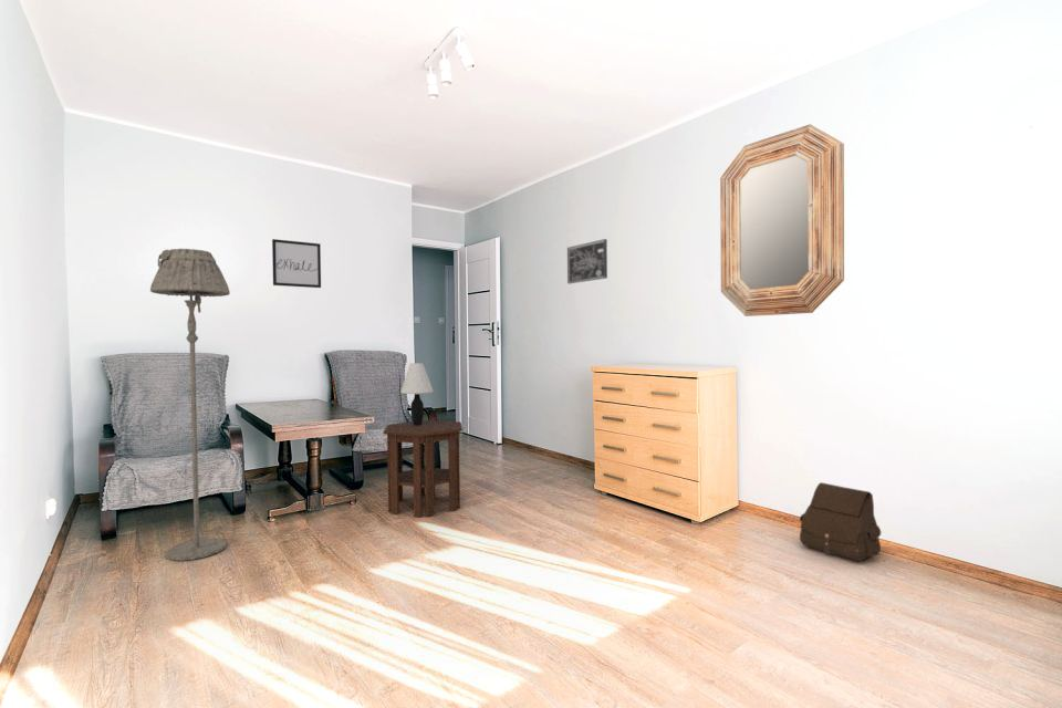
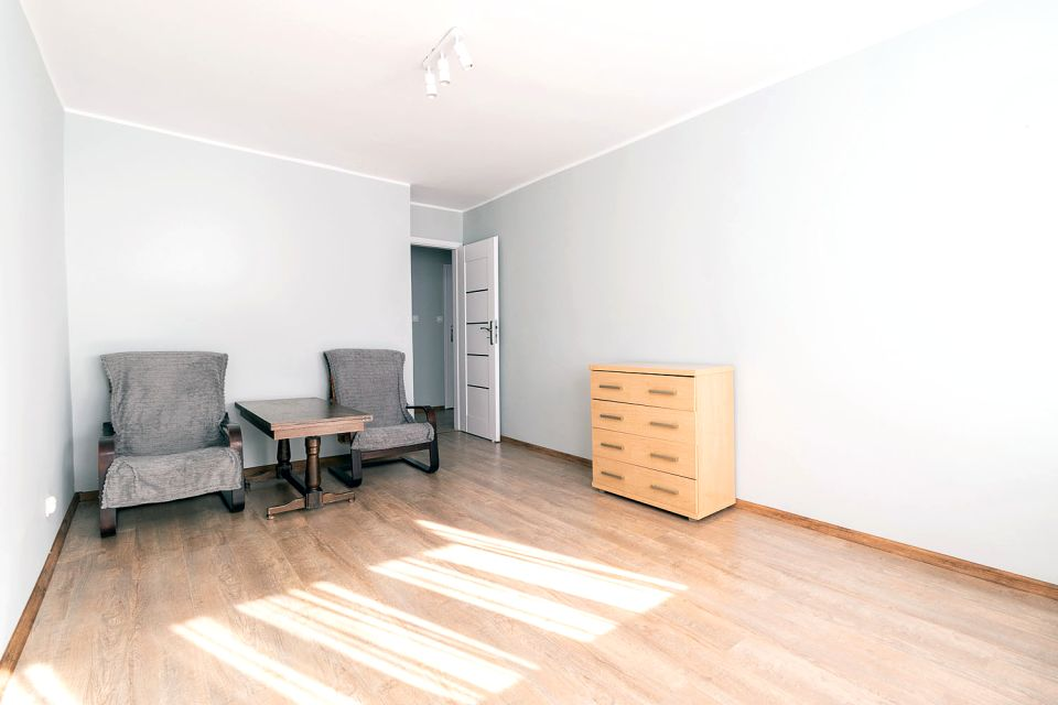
- satchel [799,481,882,562]
- wall art [566,238,608,284]
- wall art [271,238,322,289]
- side table [382,419,464,518]
- floor lamp [149,248,231,562]
- table lamp [399,362,435,426]
- home mirror [719,123,845,317]
